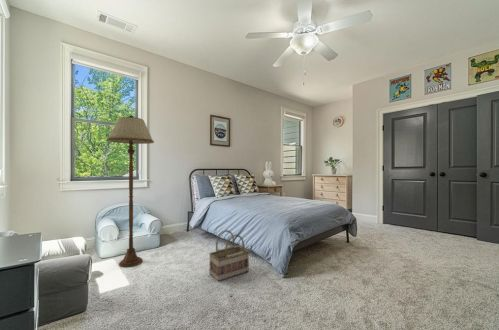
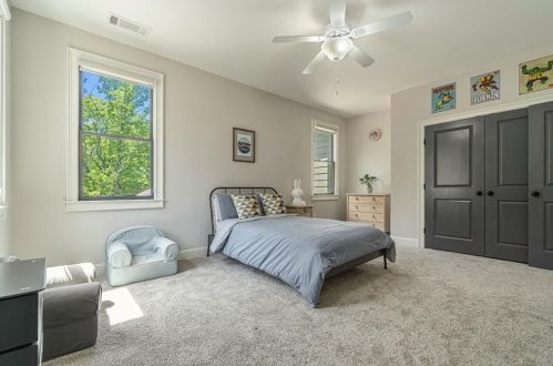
- floor lamp [106,114,155,268]
- basket [208,229,250,282]
